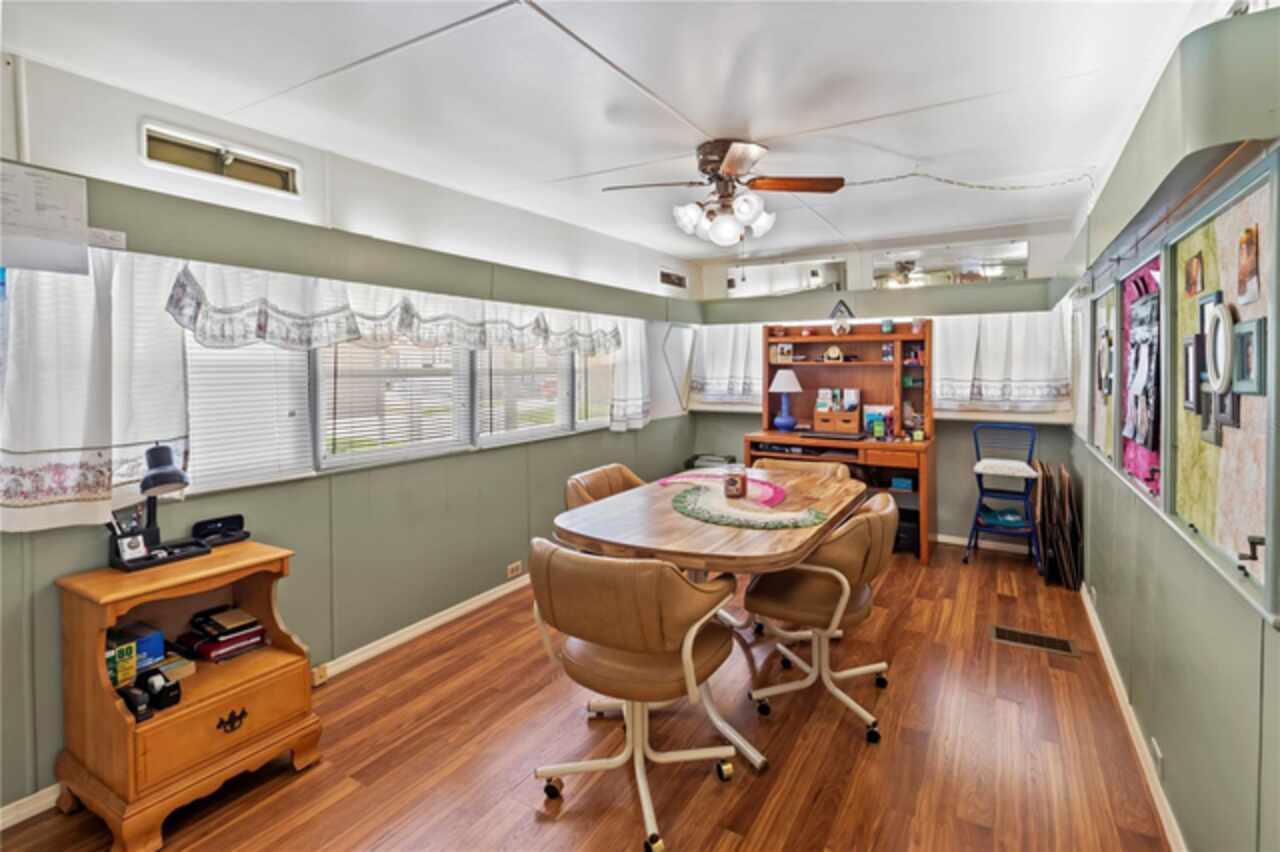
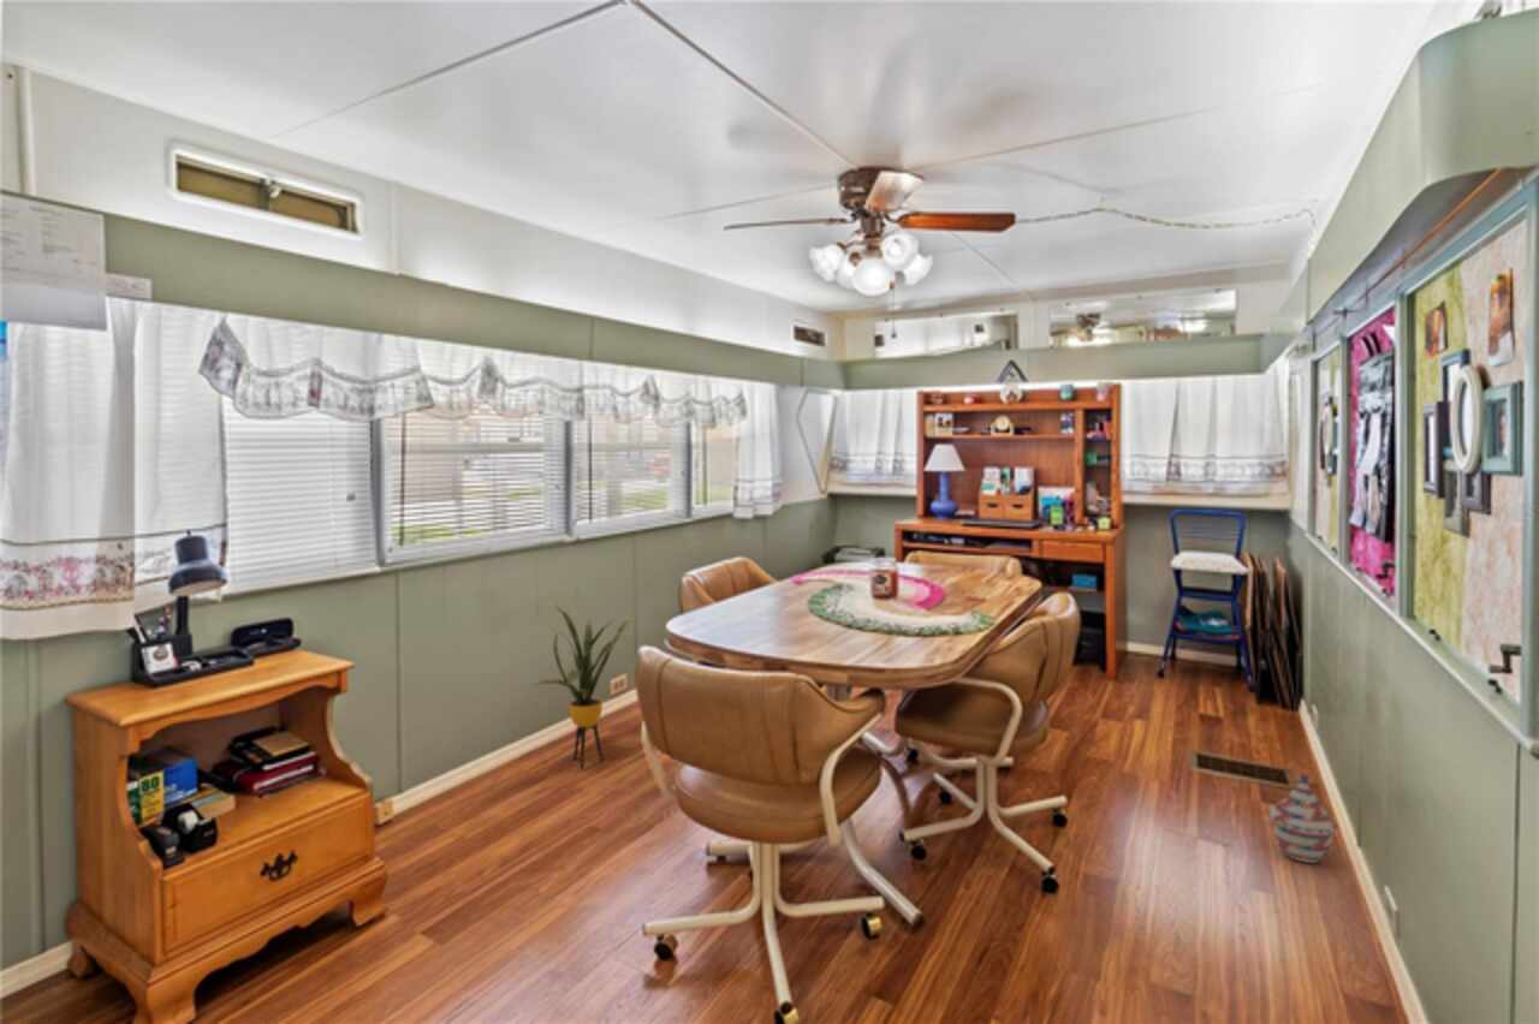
+ house plant [533,600,637,769]
+ woven basket [1266,772,1339,864]
